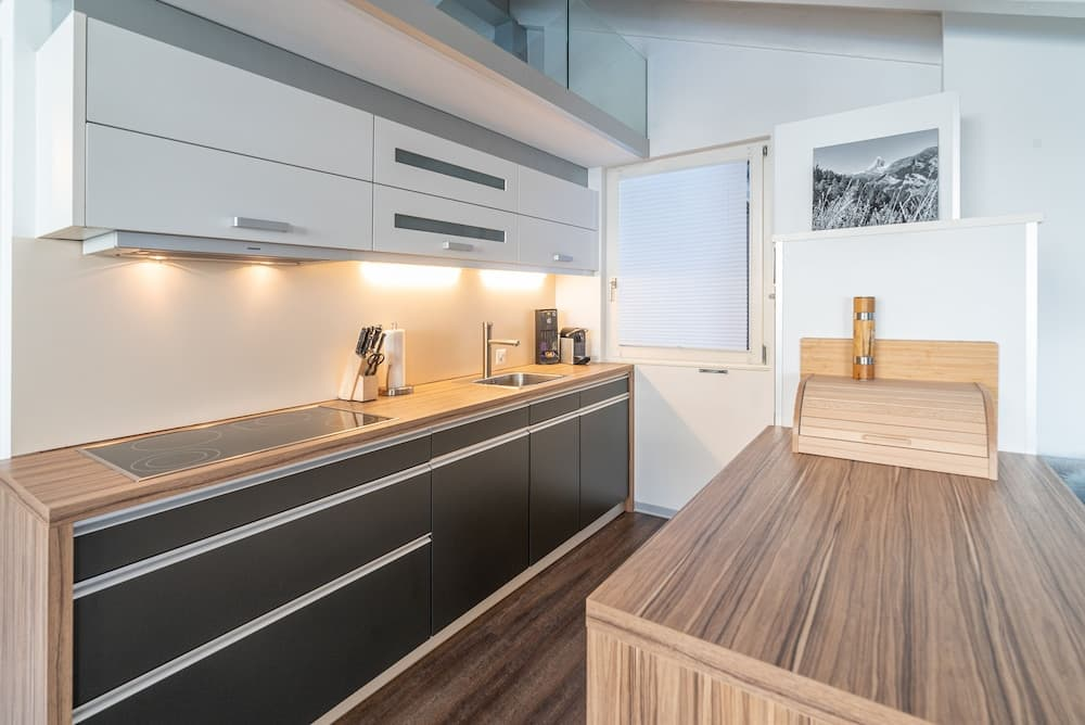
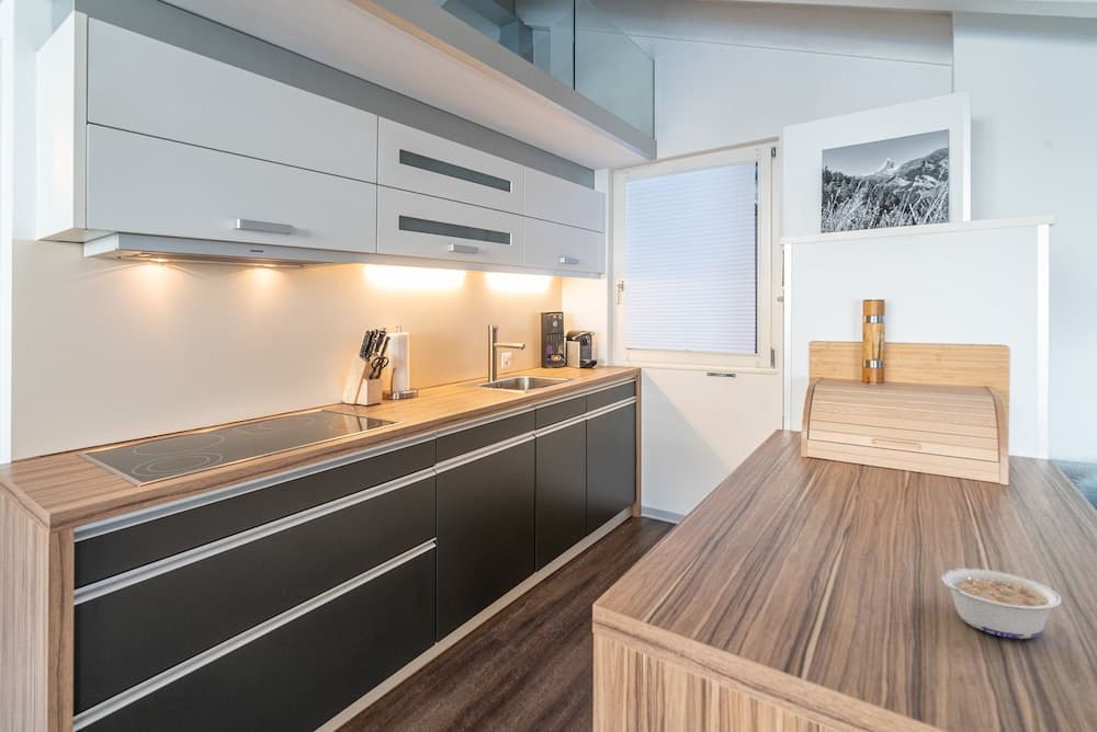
+ legume [935,568,1063,640]
